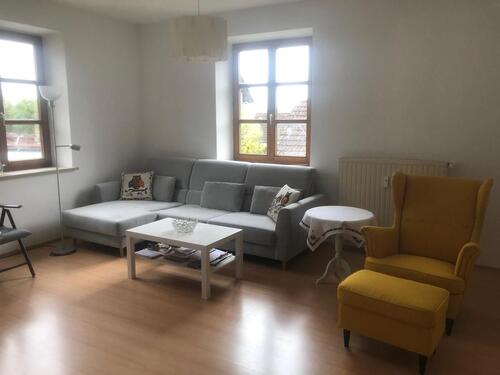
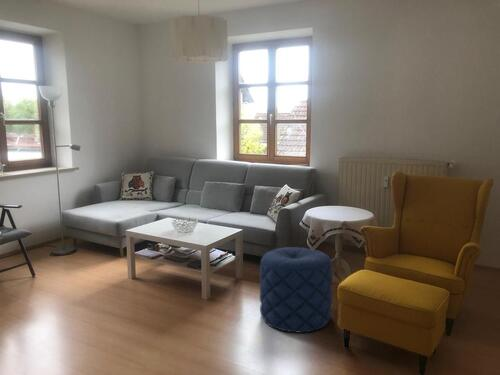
+ pouf [259,246,334,334]
